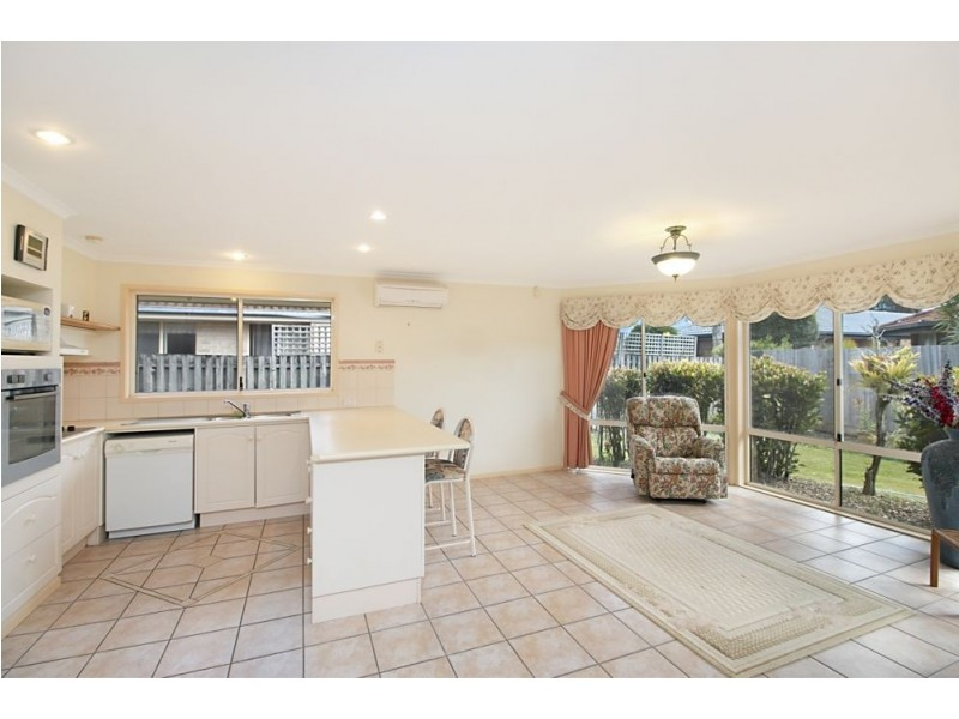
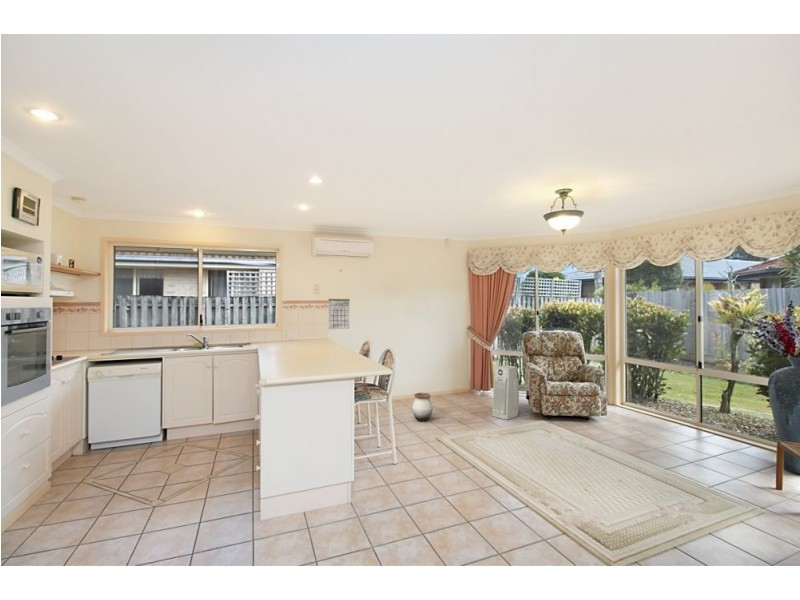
+ air purifier [491,365,520,420]
+ vase [411,392,434,423]
+ calendar [327,298,351,330]
